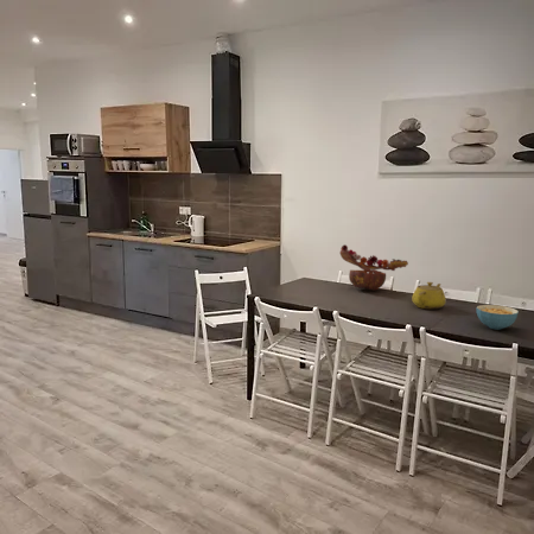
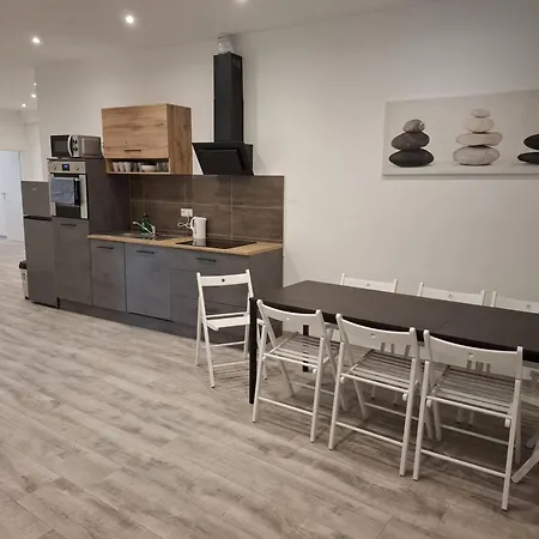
- cereal bowl [475,304,520,331]
- flower arrangement [339,243,409,291]
- teapot [411,281,447,310]
